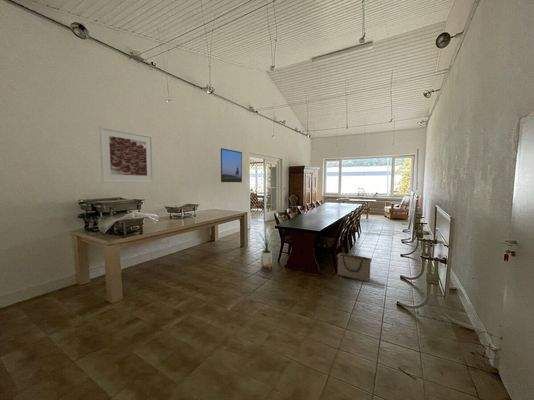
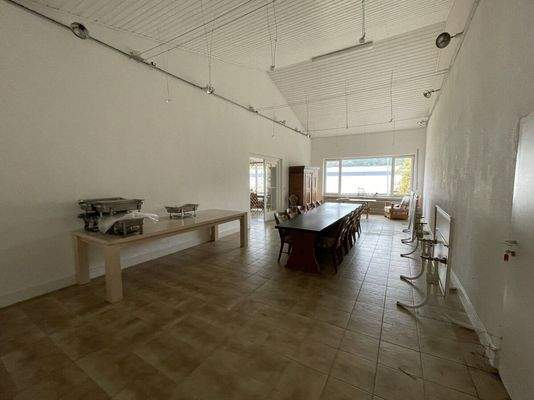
- house plant [255,225,277,270]
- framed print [98,125,155,183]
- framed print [220,147,243,183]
- basket [336,252,373,282]
